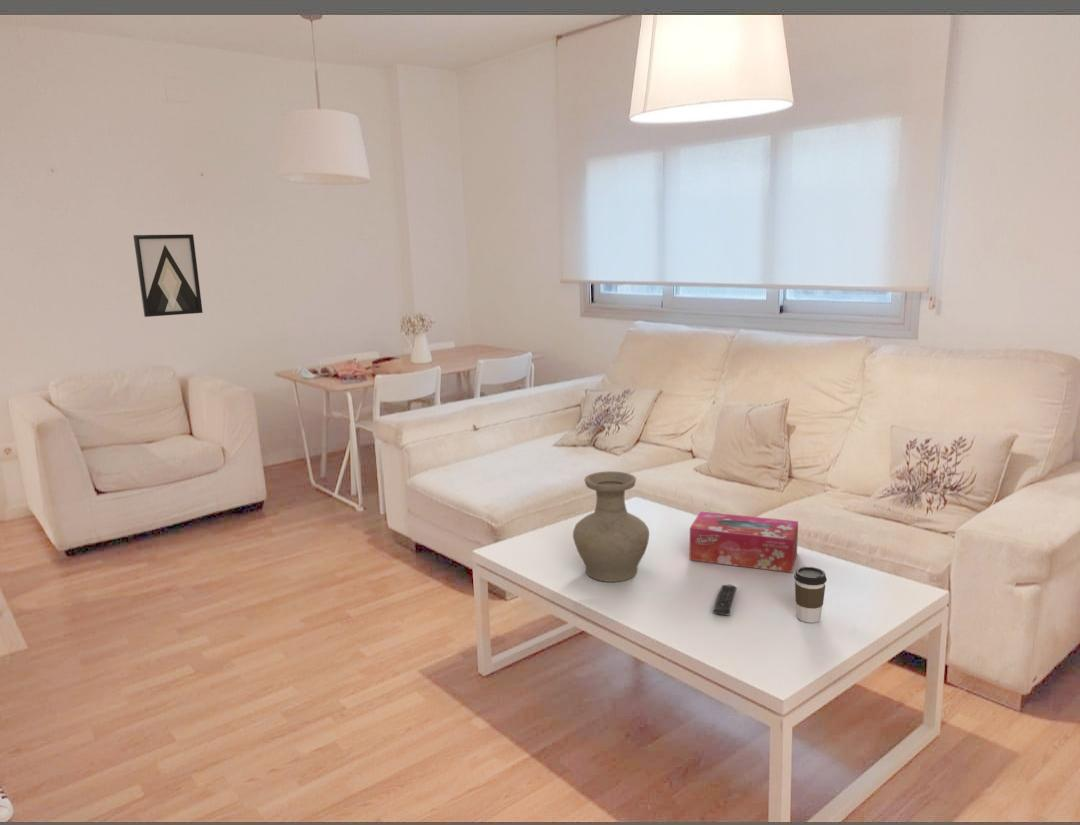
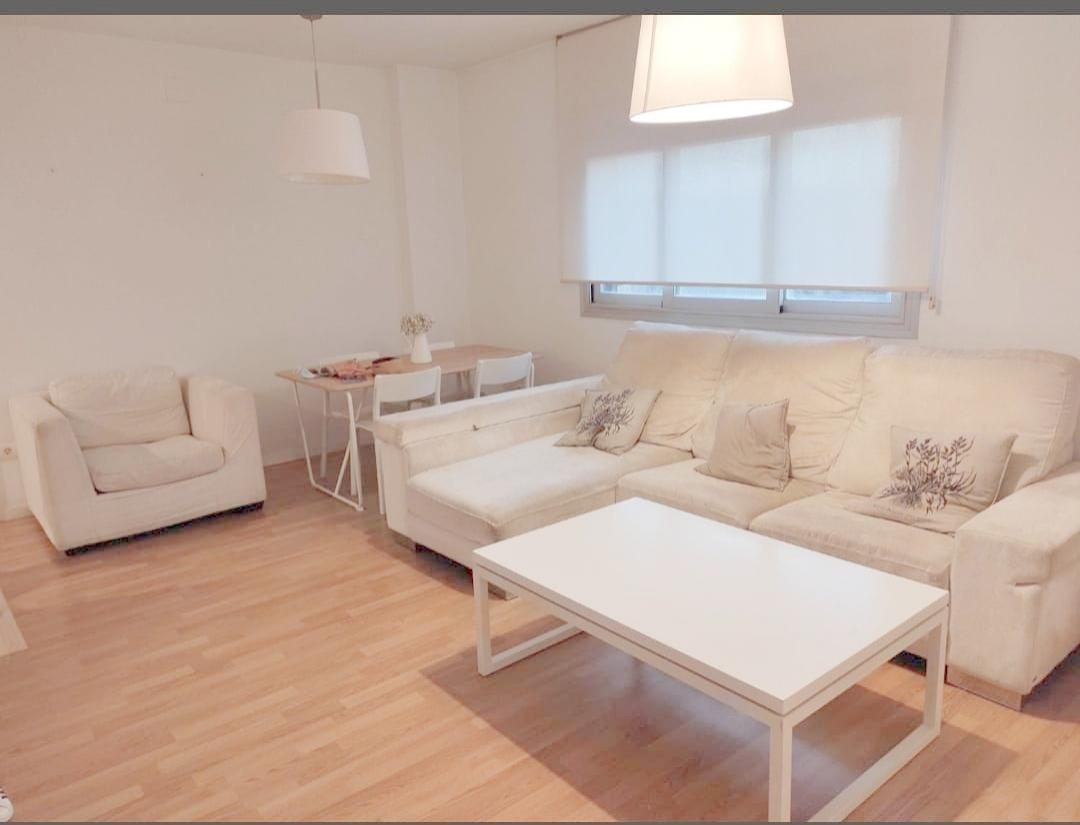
- tissue box [689,510,799,574]
- wall art [132,233,204,318]
- vase [572,470,650,583]
- remote control [712,583,738,616]
- coffee cup [793,566,828,624]
